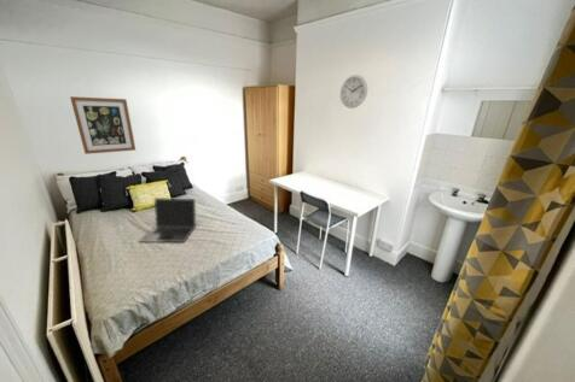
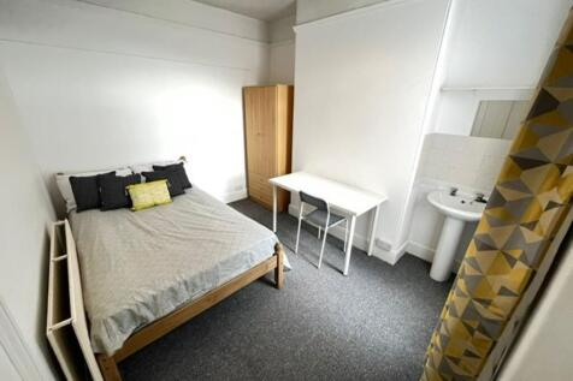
- laptop [139,196,197,243]
- wall art [69,95,137,155]
- wall clock [339,74,368,110]
